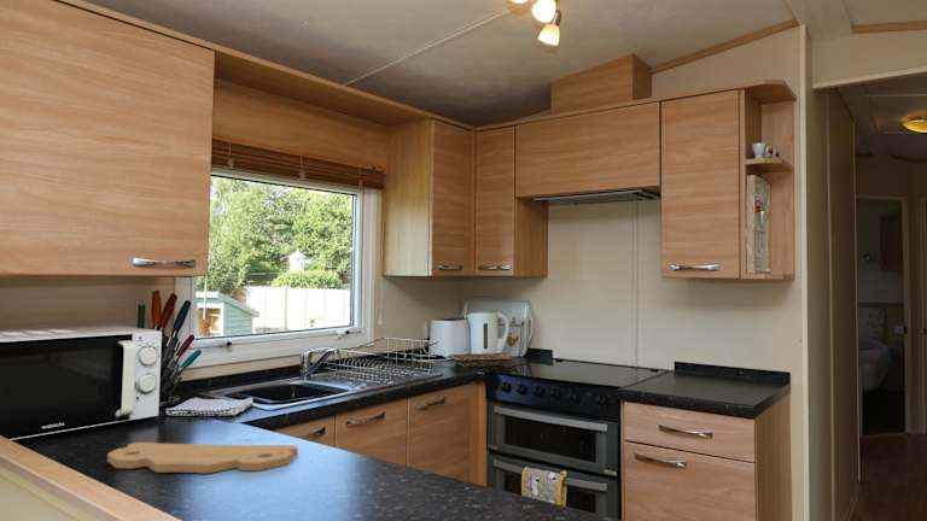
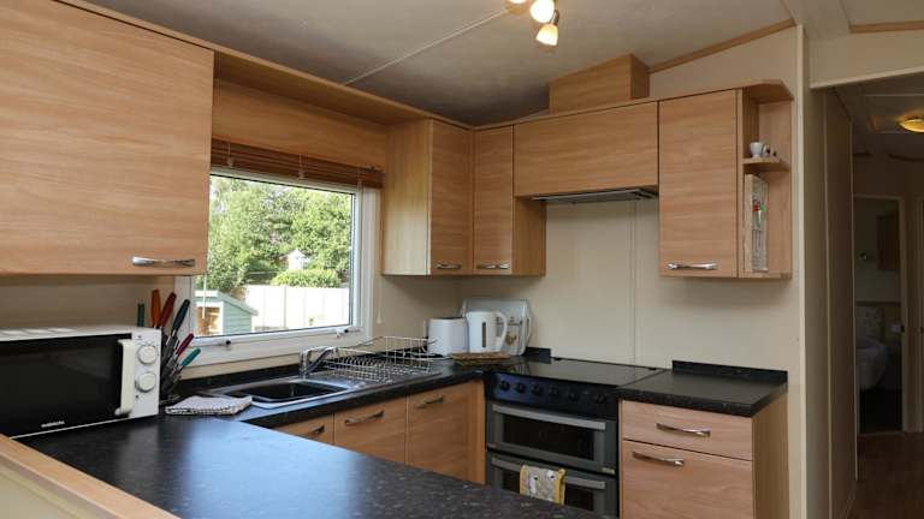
- cutting board [106,441,298,474]
